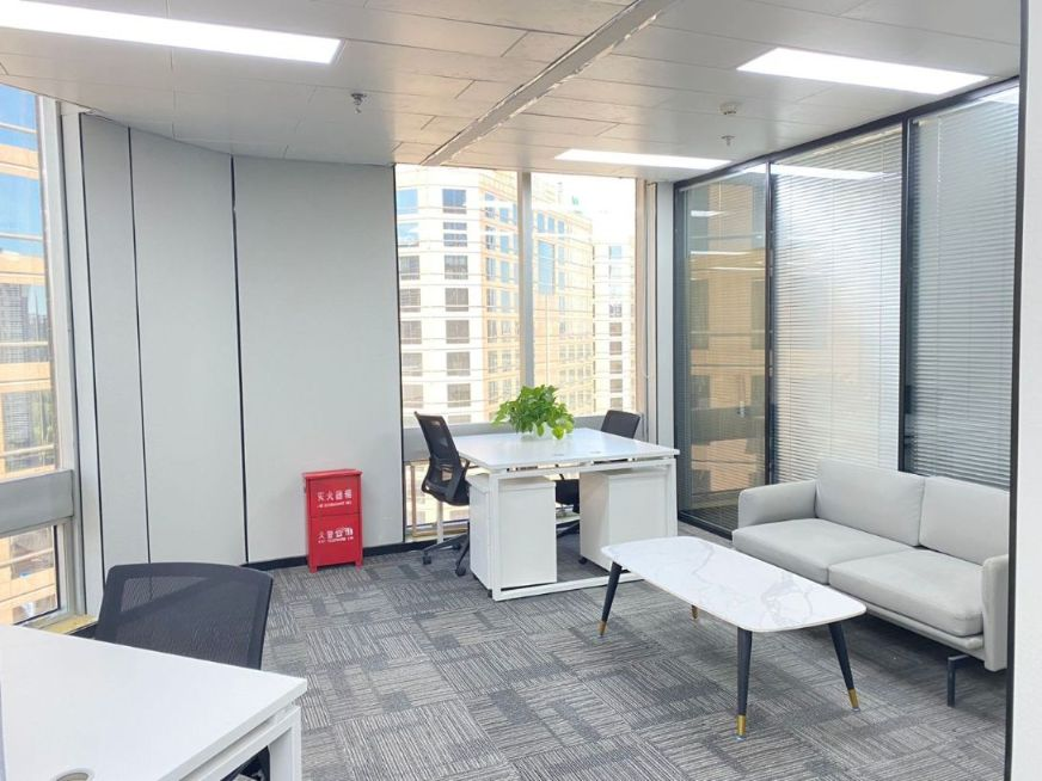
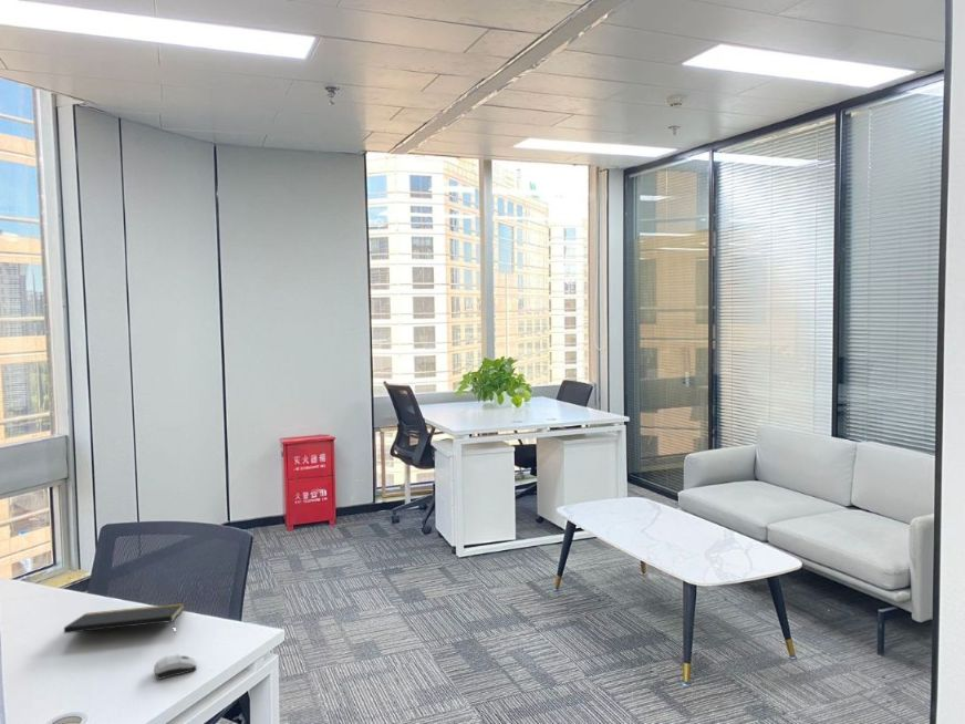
+ computer mouse [153,653,197,681]
+ notepad [63,602,185,635]
